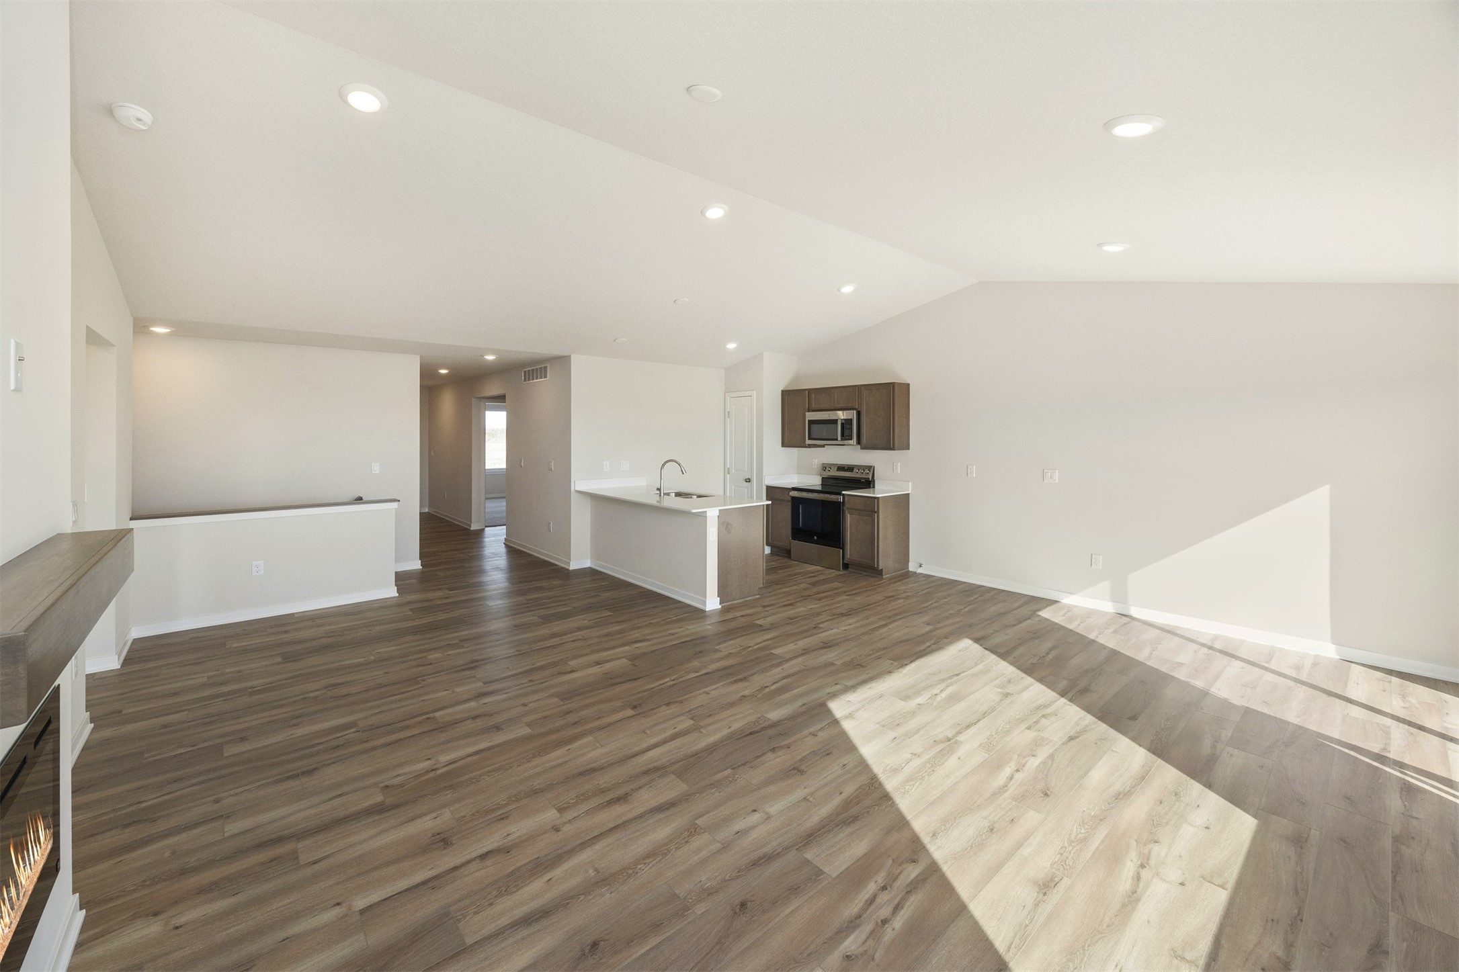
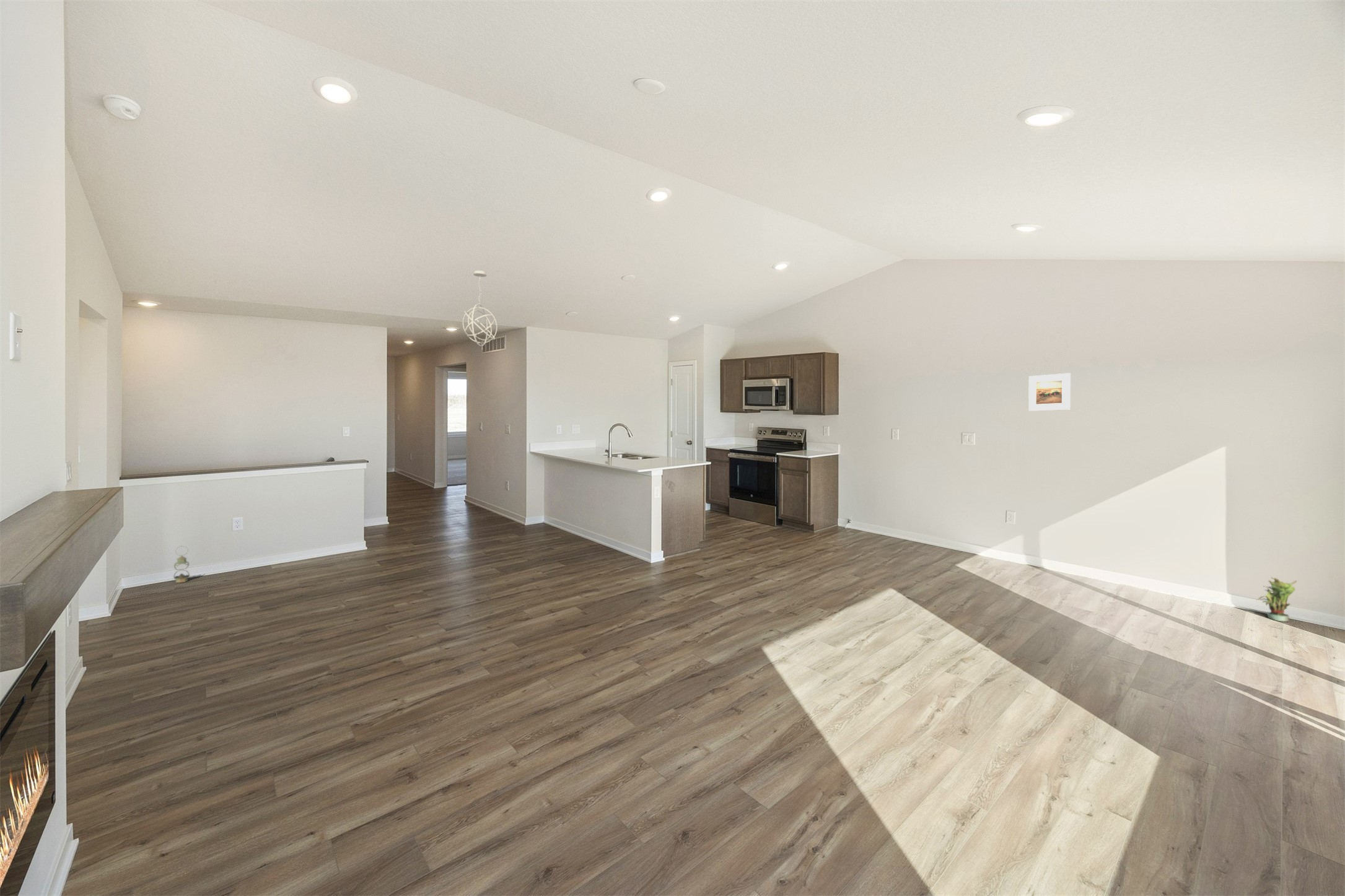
+ potted plant [1256,576,1297,622]
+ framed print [1028,372,1071,412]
+ lantern [173,546,190,583]
+ pendant light [462,270,498,347]
